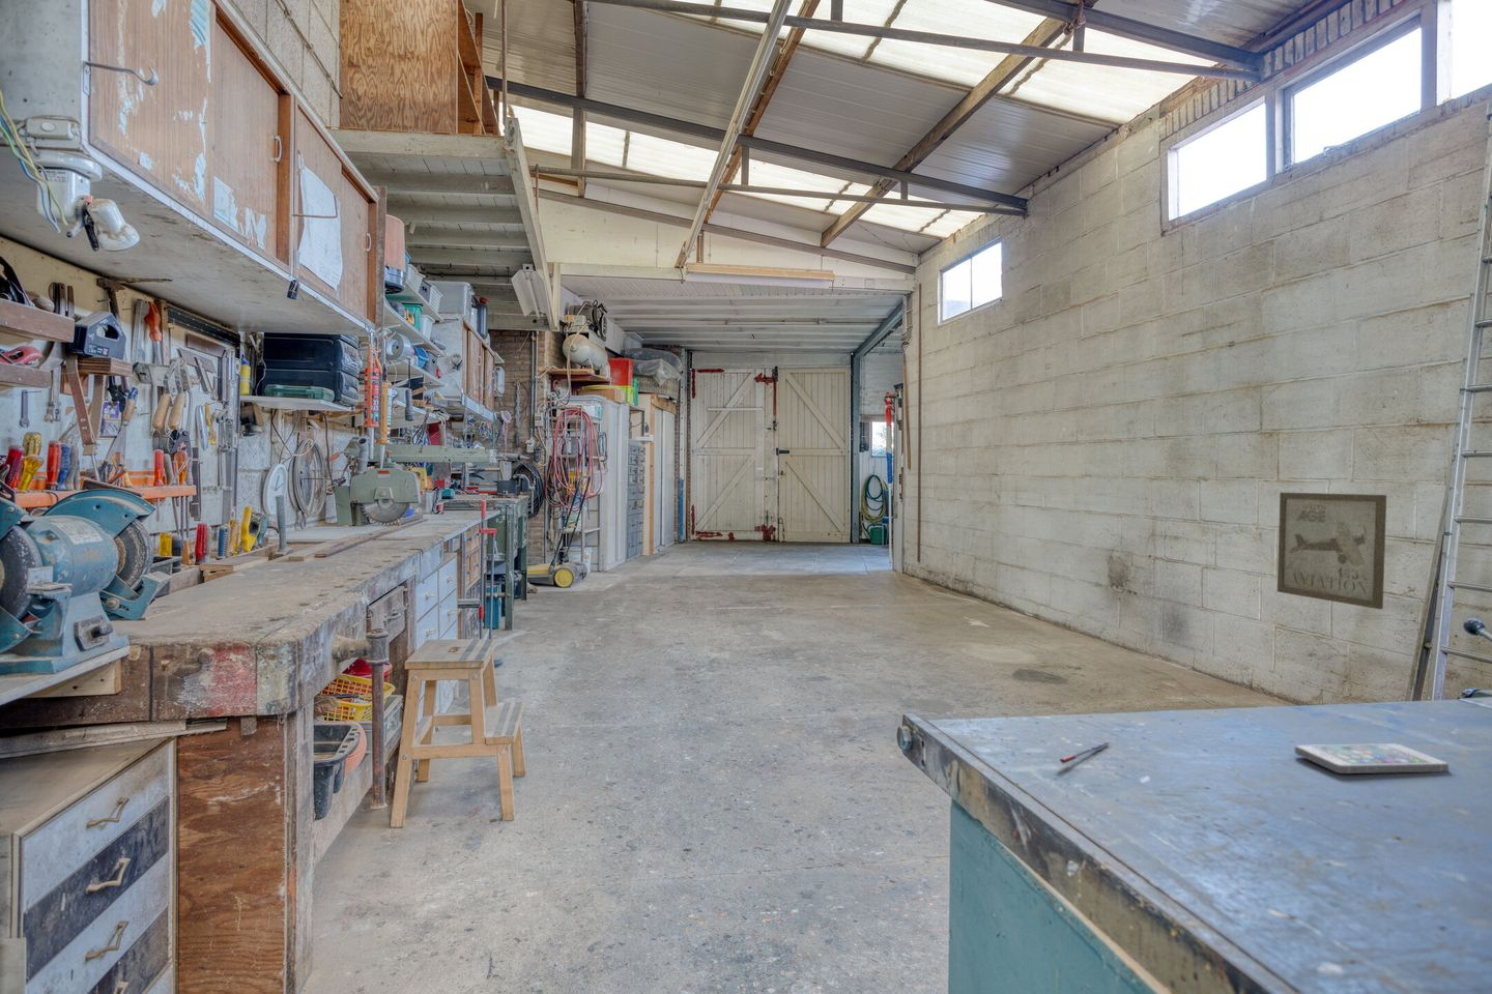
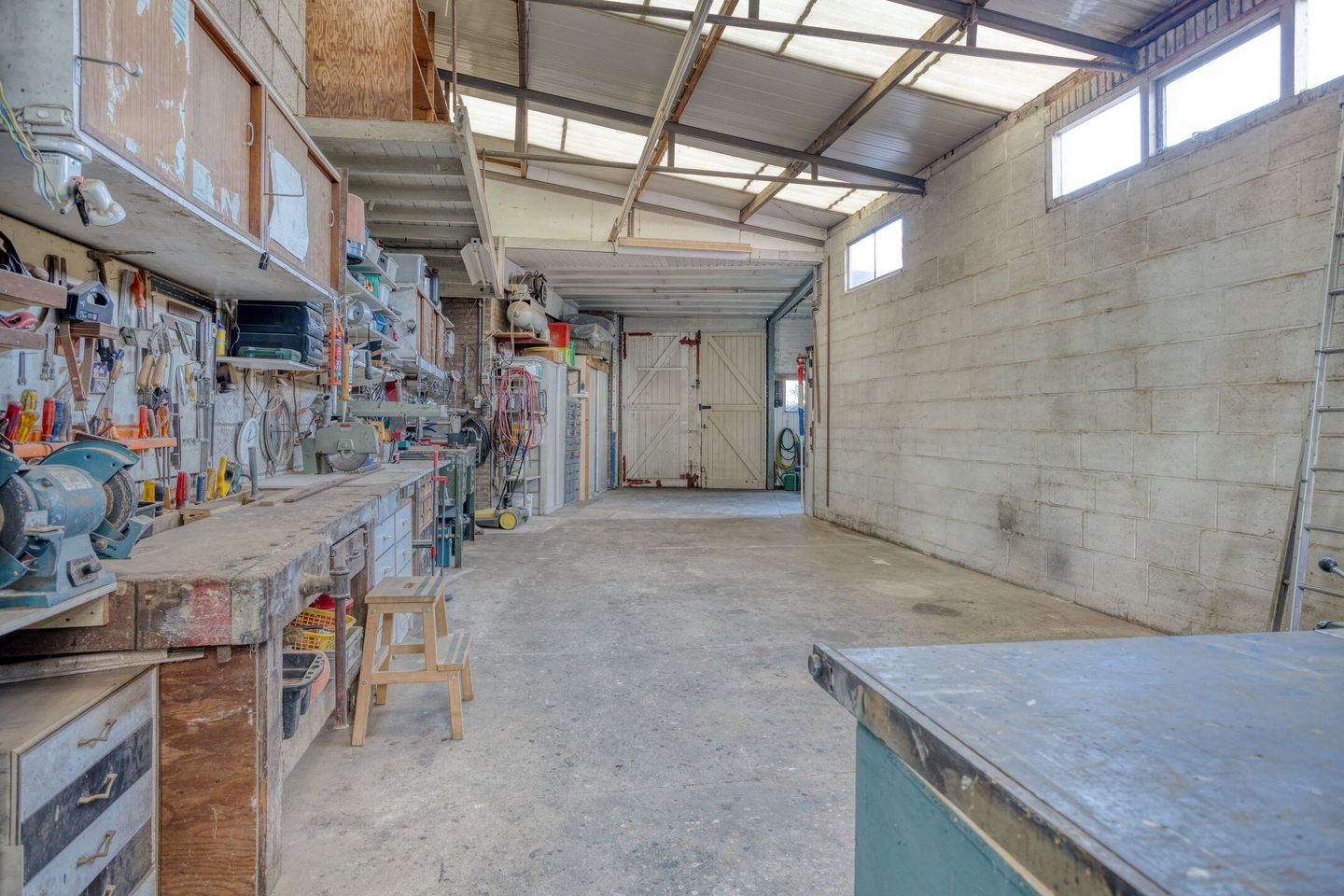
- smartphone [1294,742,1450,774]
- wall art [1277,490,1388,610]
- pen [1058,740,1111,764]
